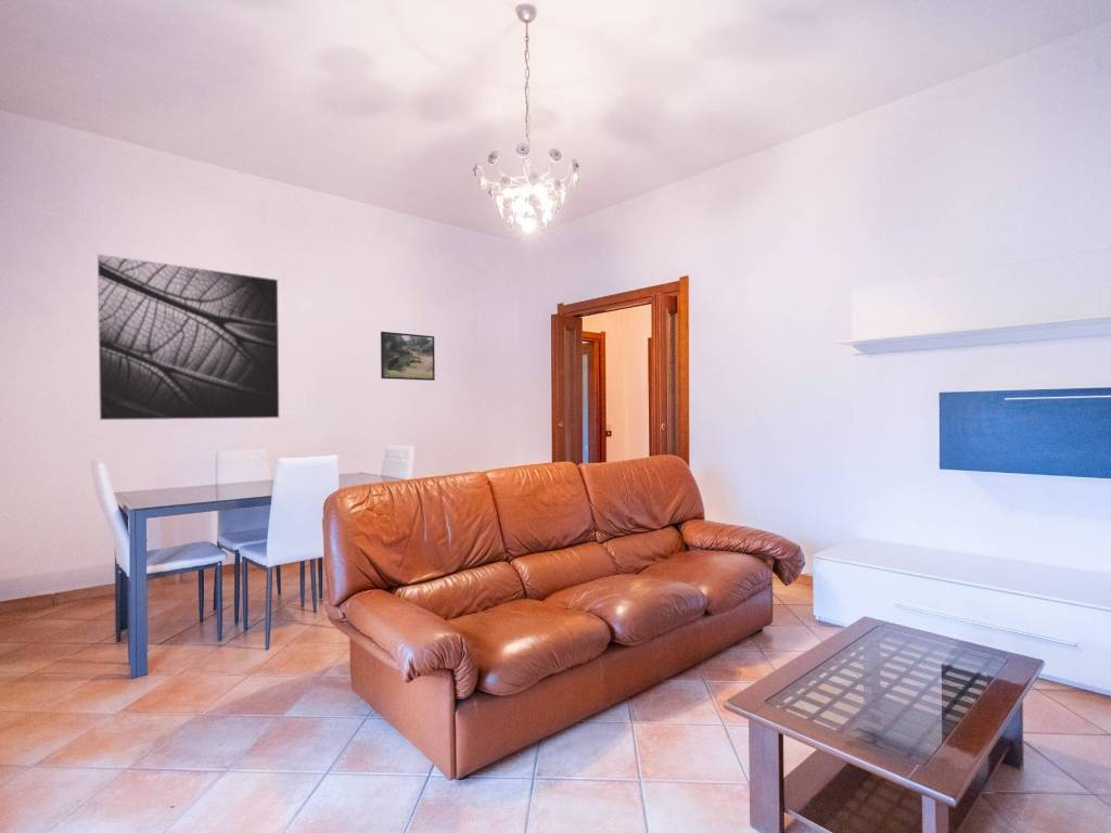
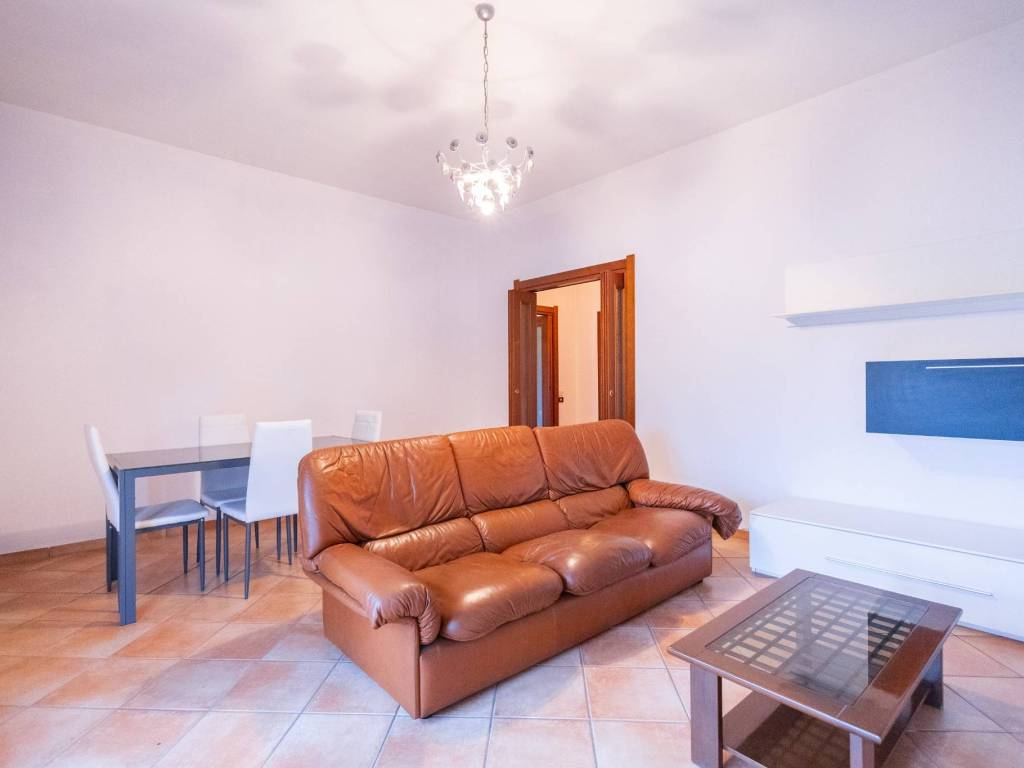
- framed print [380,331,436,382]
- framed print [97,253,280,421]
